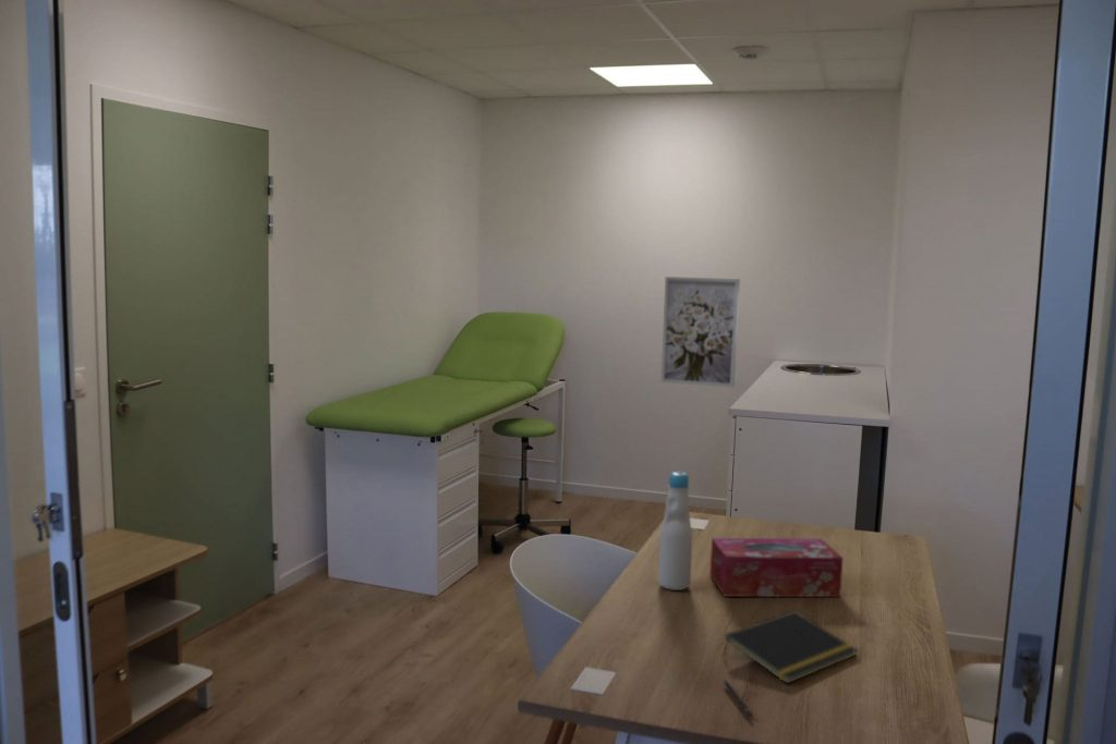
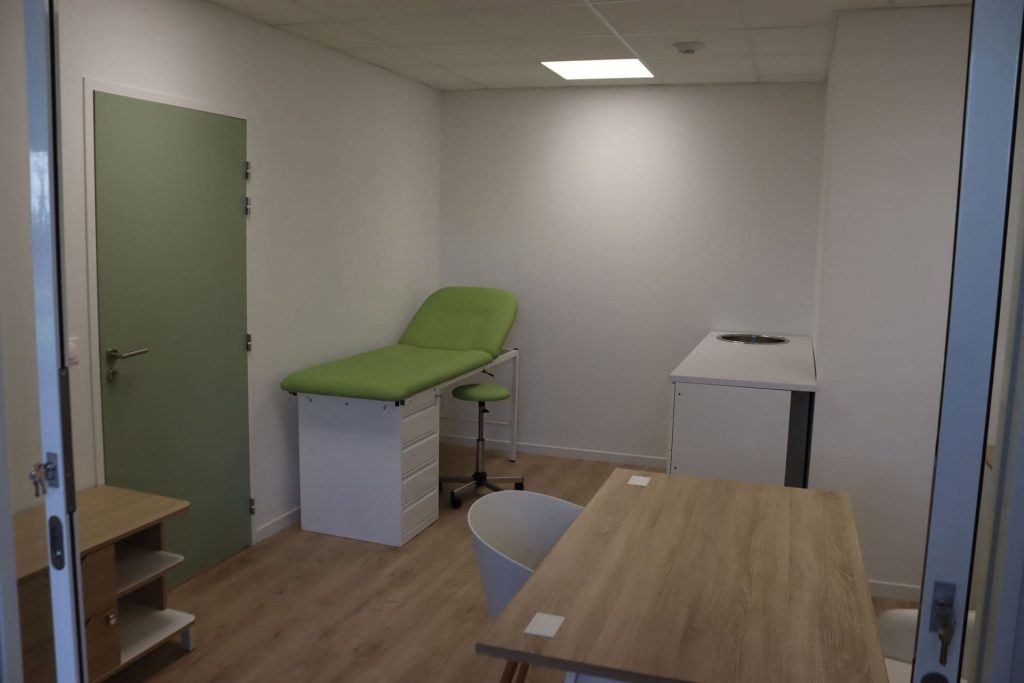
- wall art [660,276,741,388]
- bottle [657,469,693,591]
- pen [723,679,754,720]
- tissue box [708,537,844,598]
- notepad [721,610,859,684]
